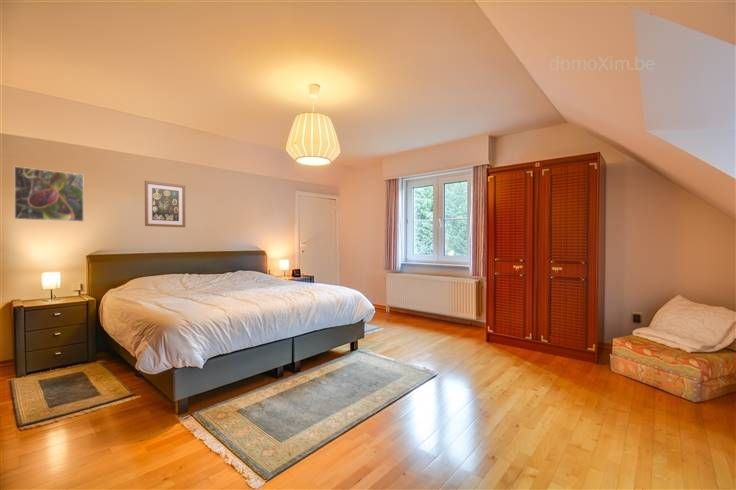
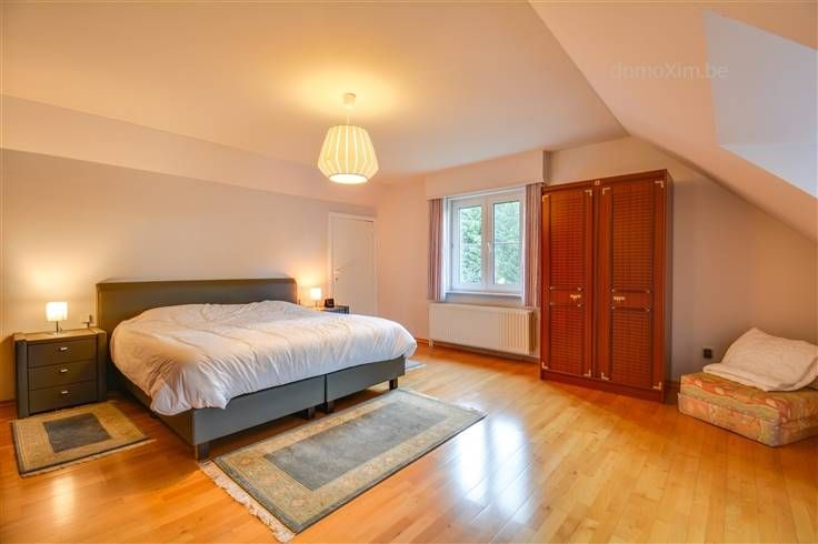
- wall art [144,180,186,228]
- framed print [13,165,85,223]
